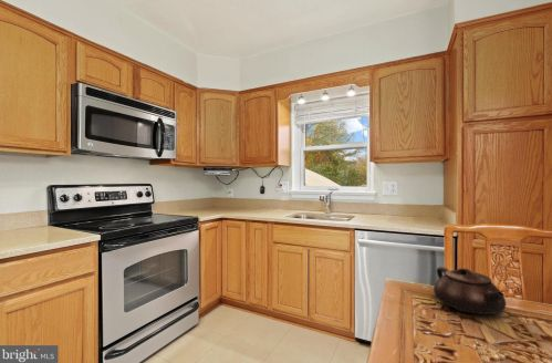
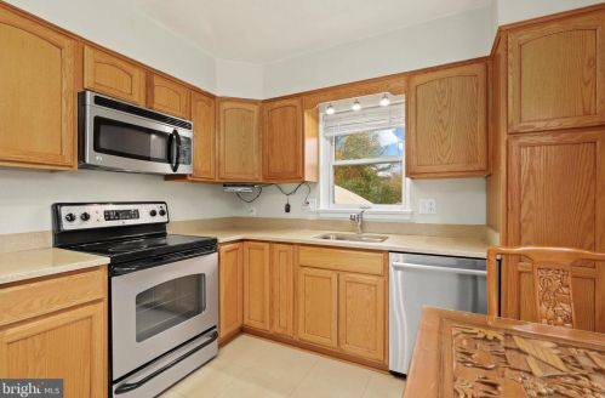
- teapot [433,266,507,315]
